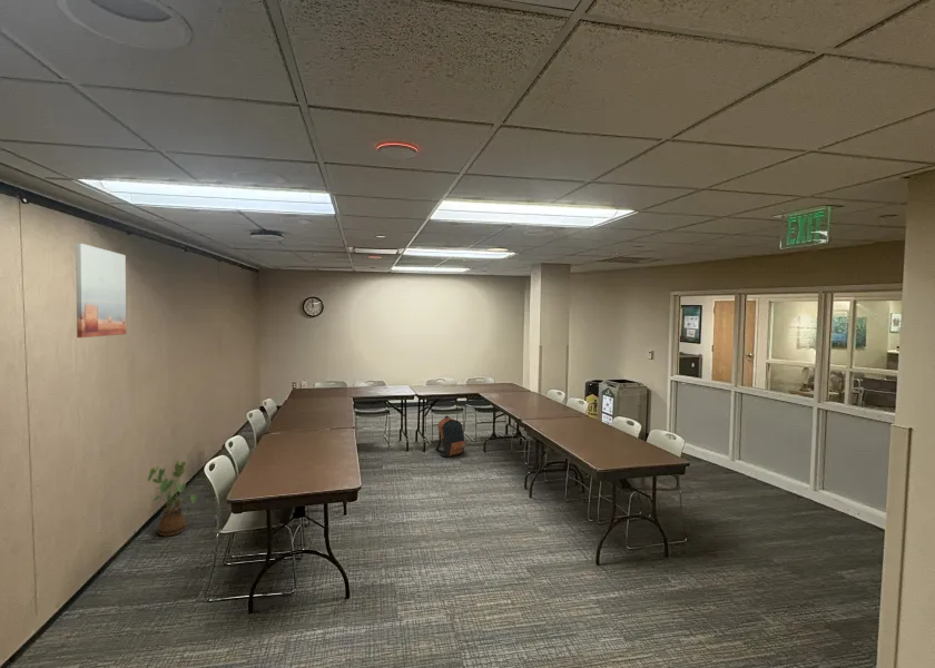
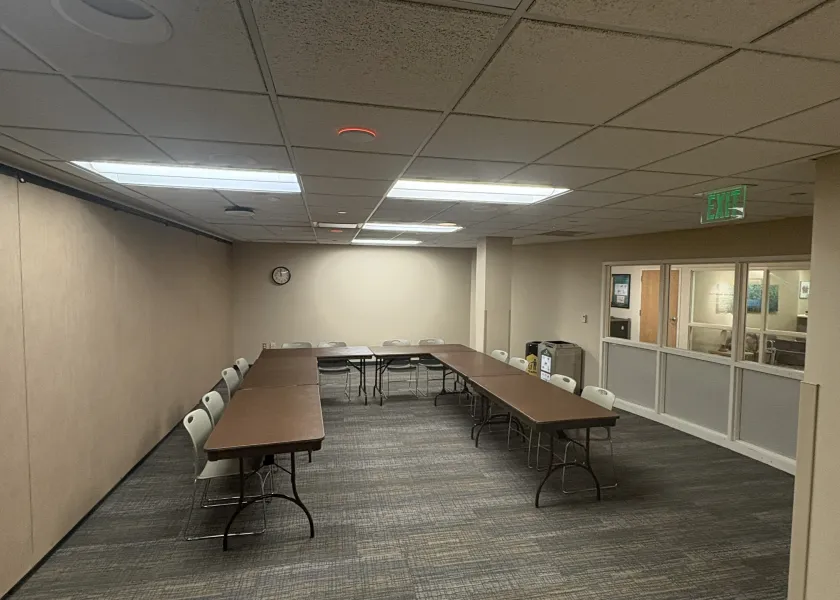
- backpack [434,415,466,458]
- house plant [147,460,210,538]
- wall art [75,242,127,338]
